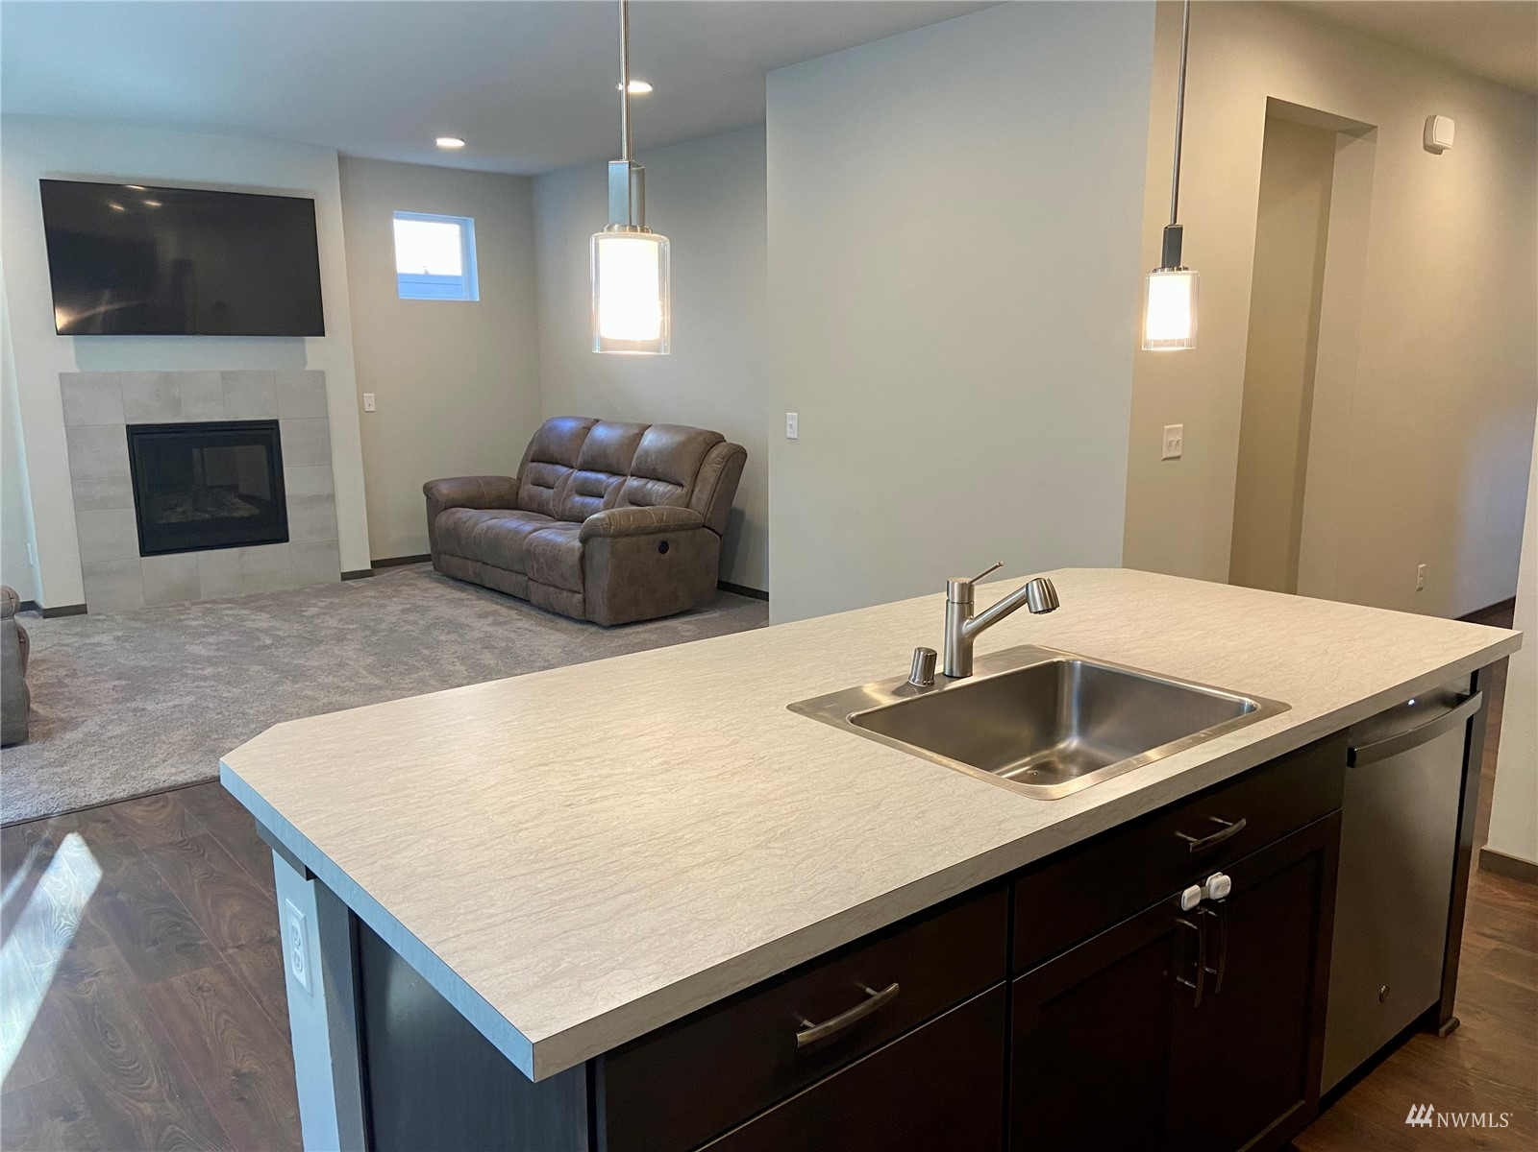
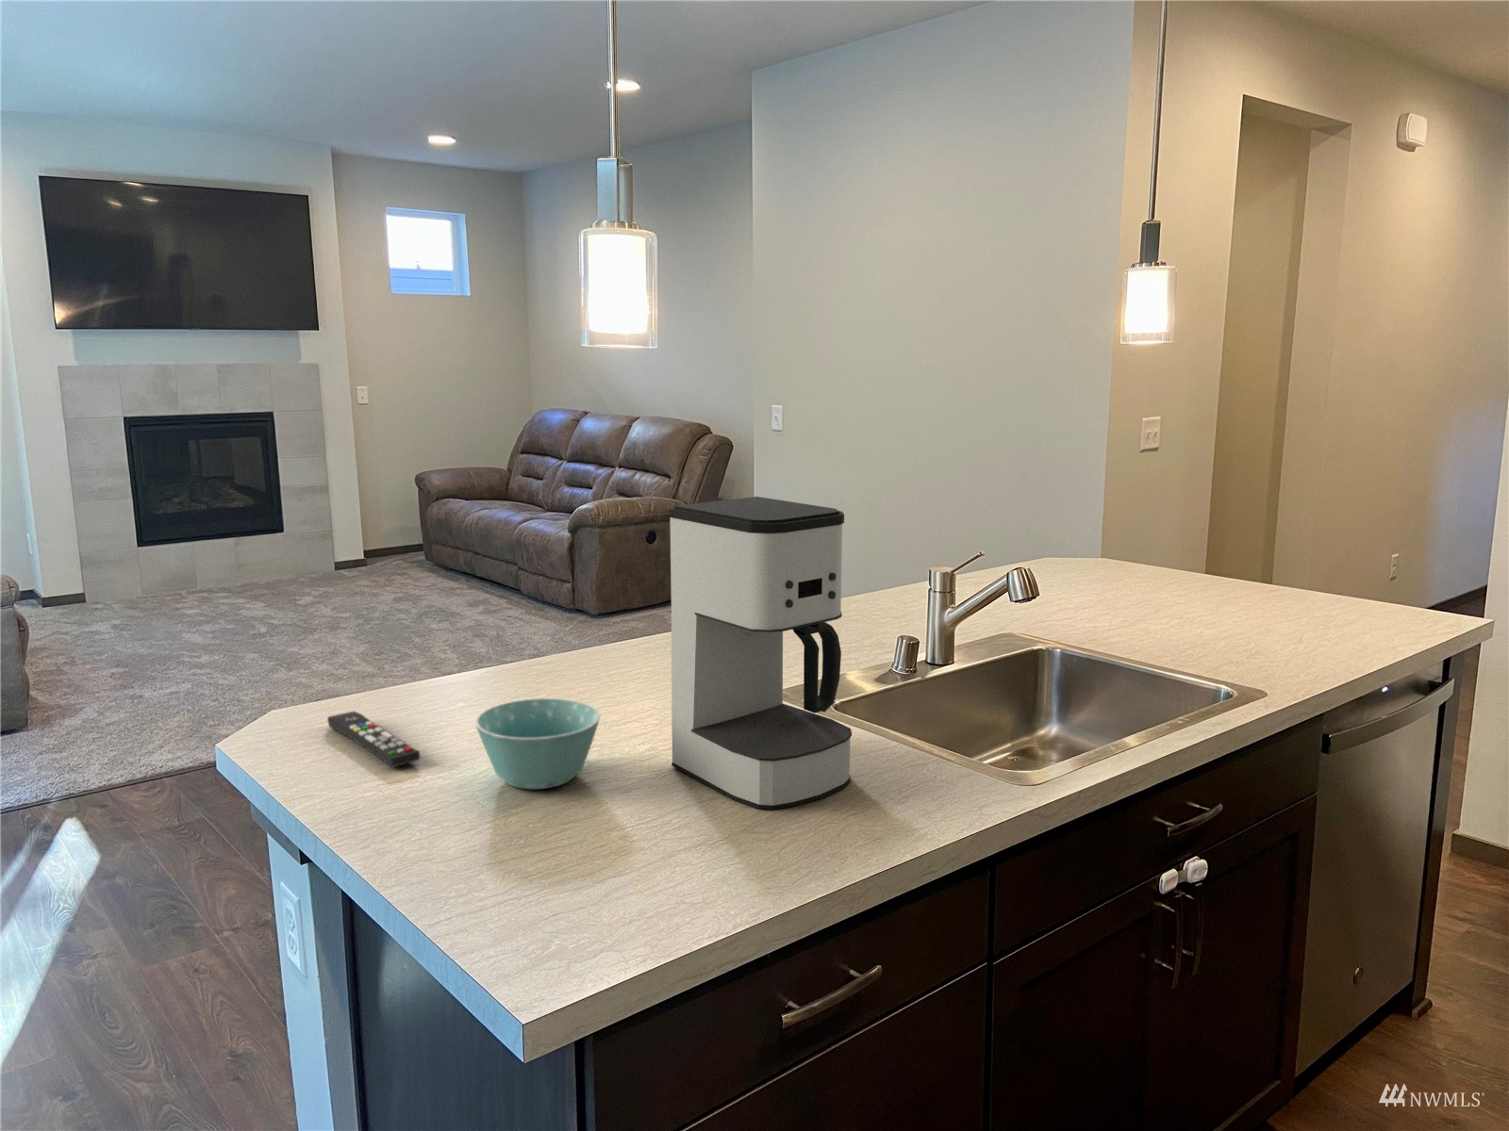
+ remote control [327,709,421,769]
+ bowl [474,697,601,790]
+ coffee maker [669,495,853,810]
